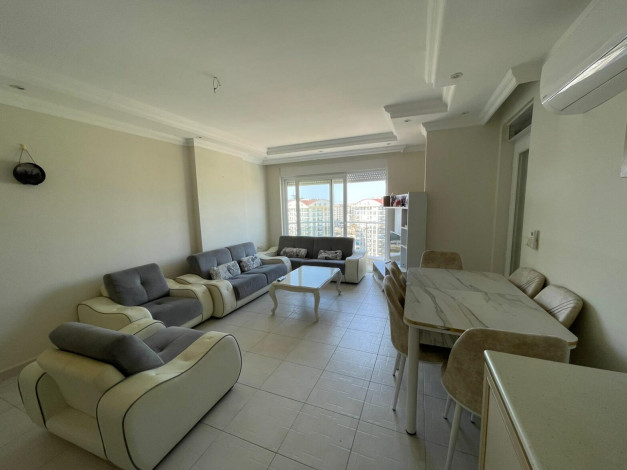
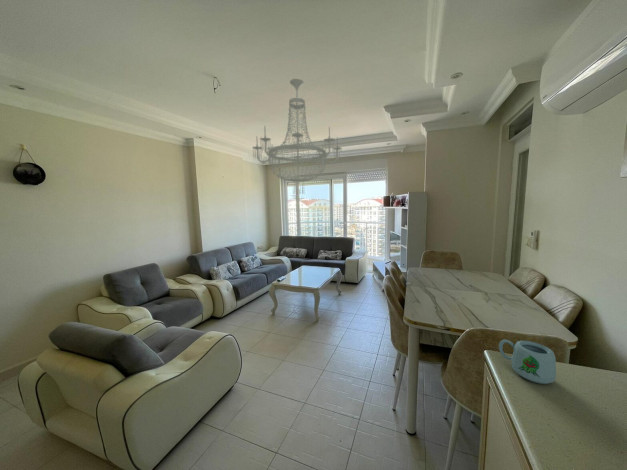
+ mug [498,339,557,385]
+ chandelier [251,78,343,195]
